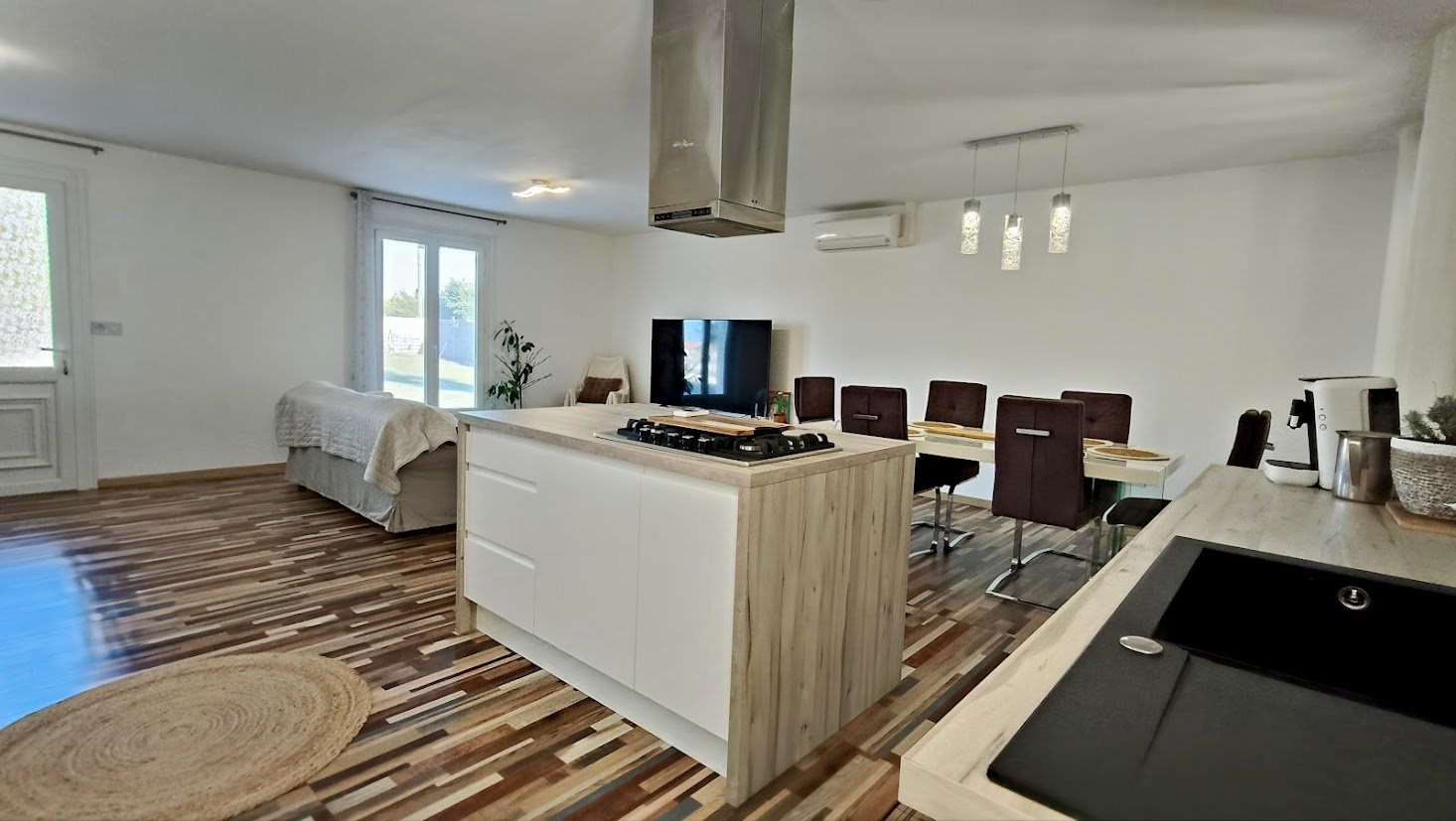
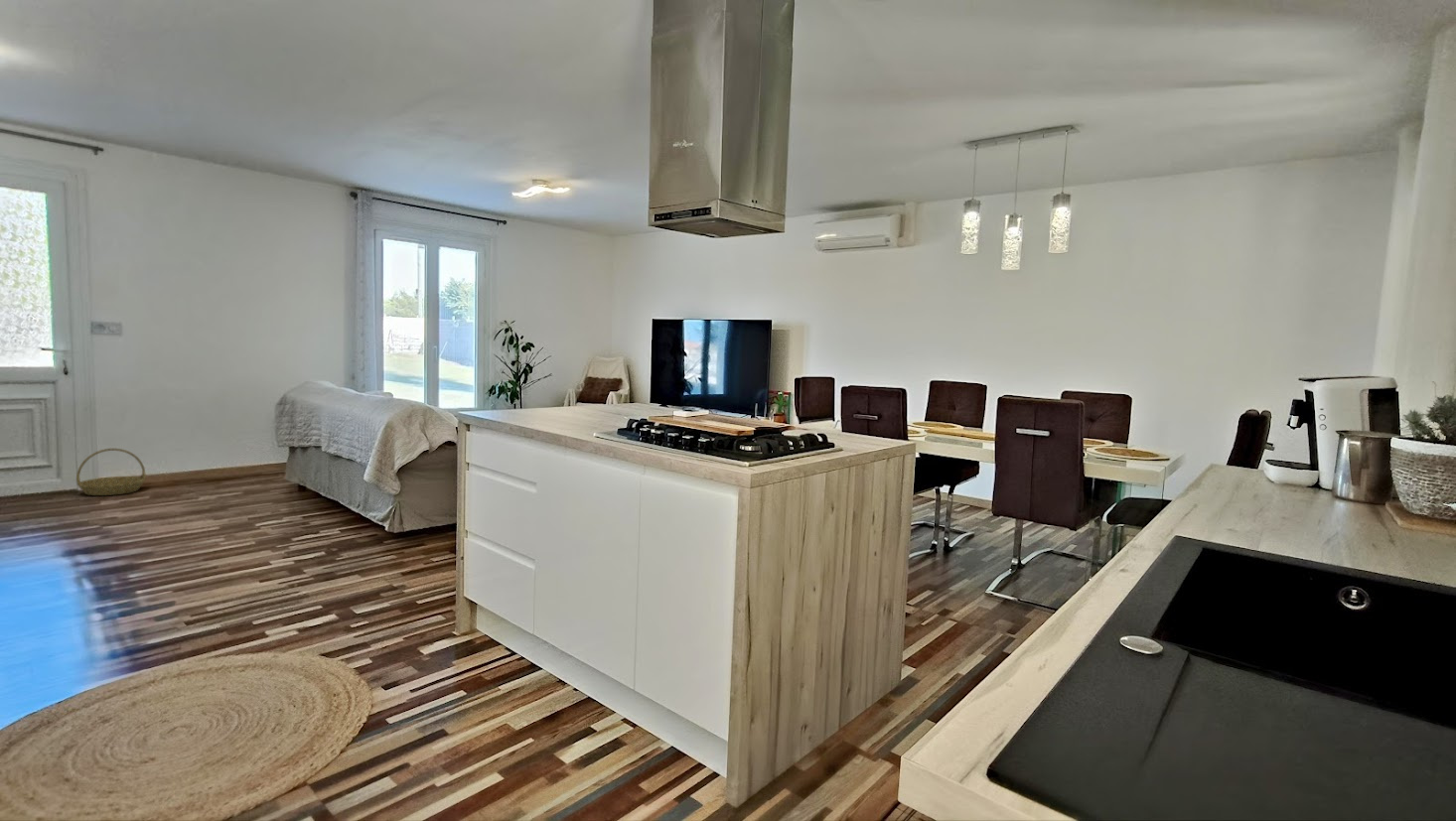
+ basket [75,448,147,496]
